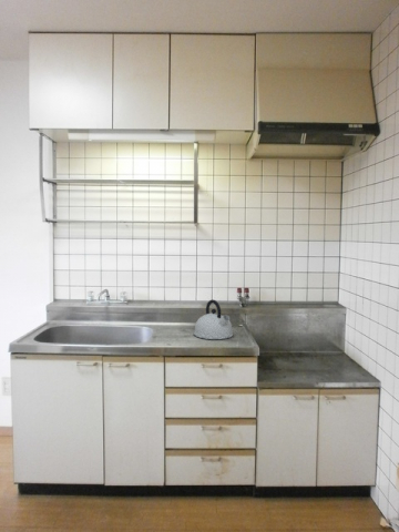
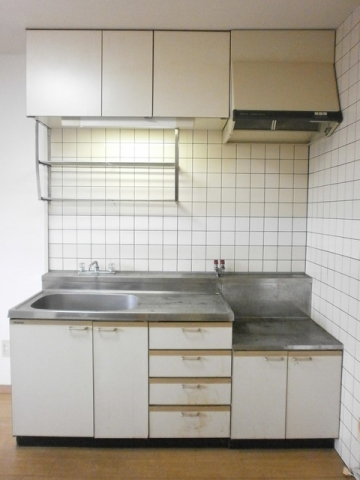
- kettle [193,298,234,340]
